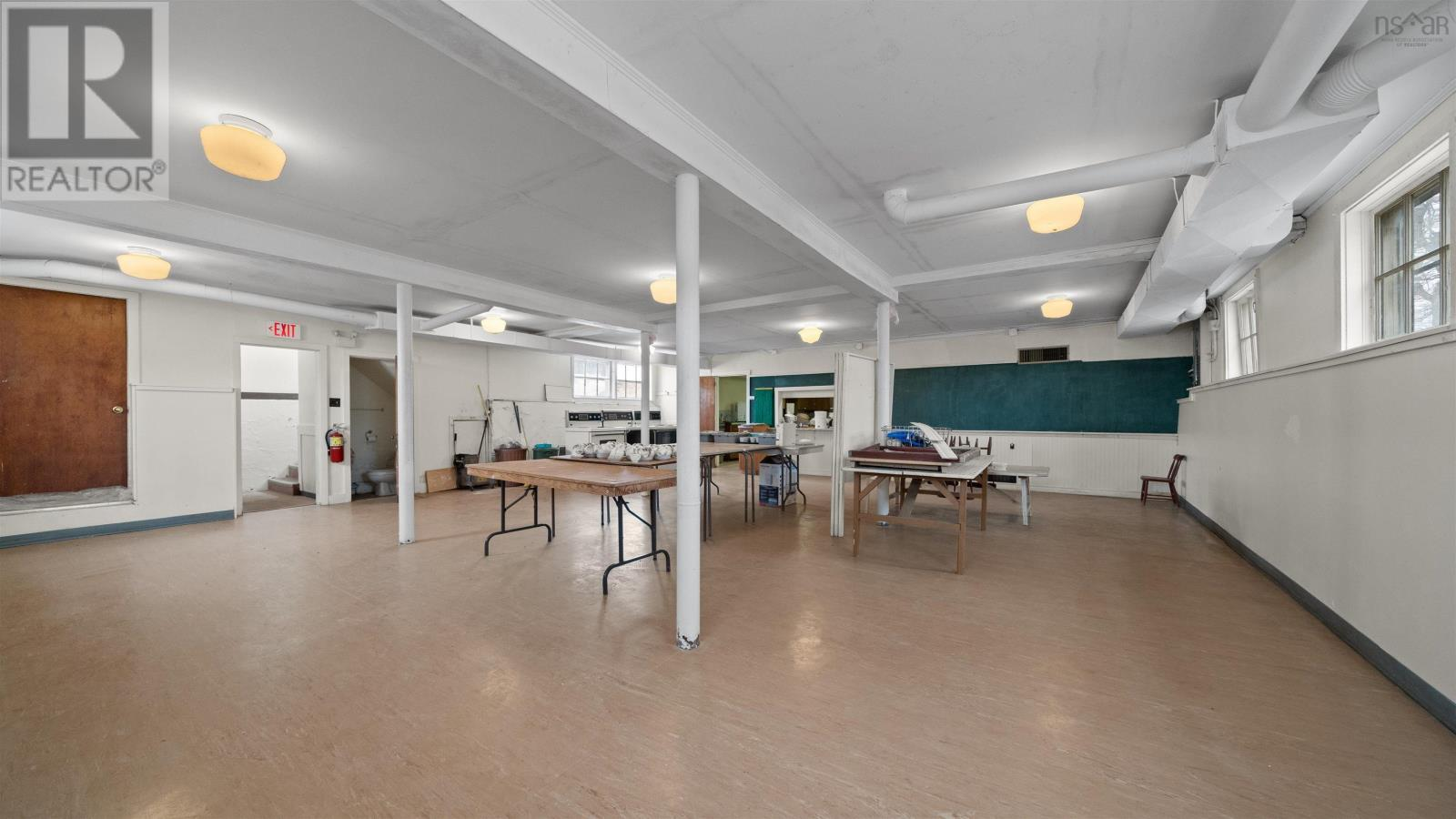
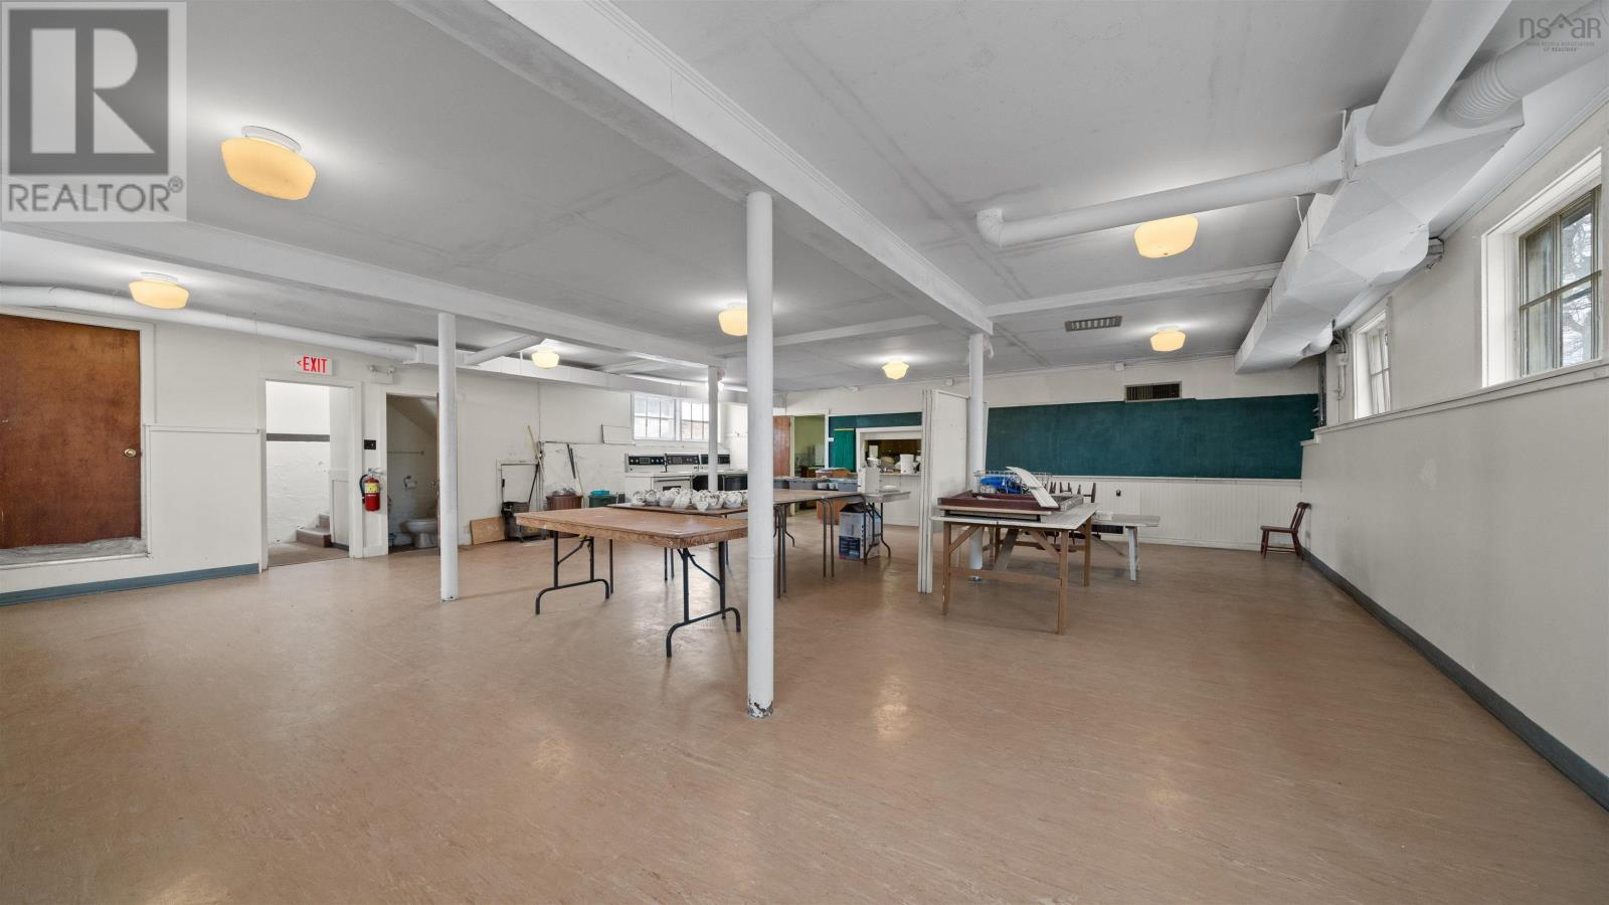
+ ceiling vent [1063,315,1123,333]
